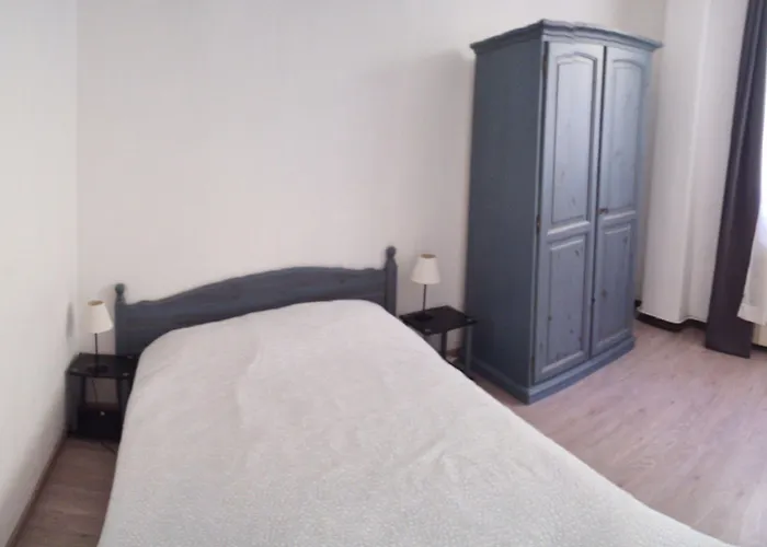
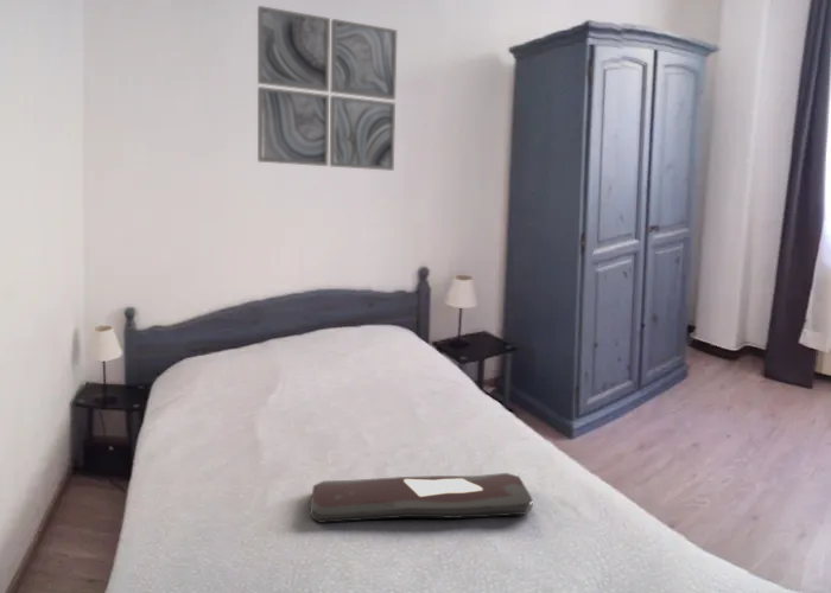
+ wall art [256,5,398,172]
+ serving tray [309,472,534,524]
